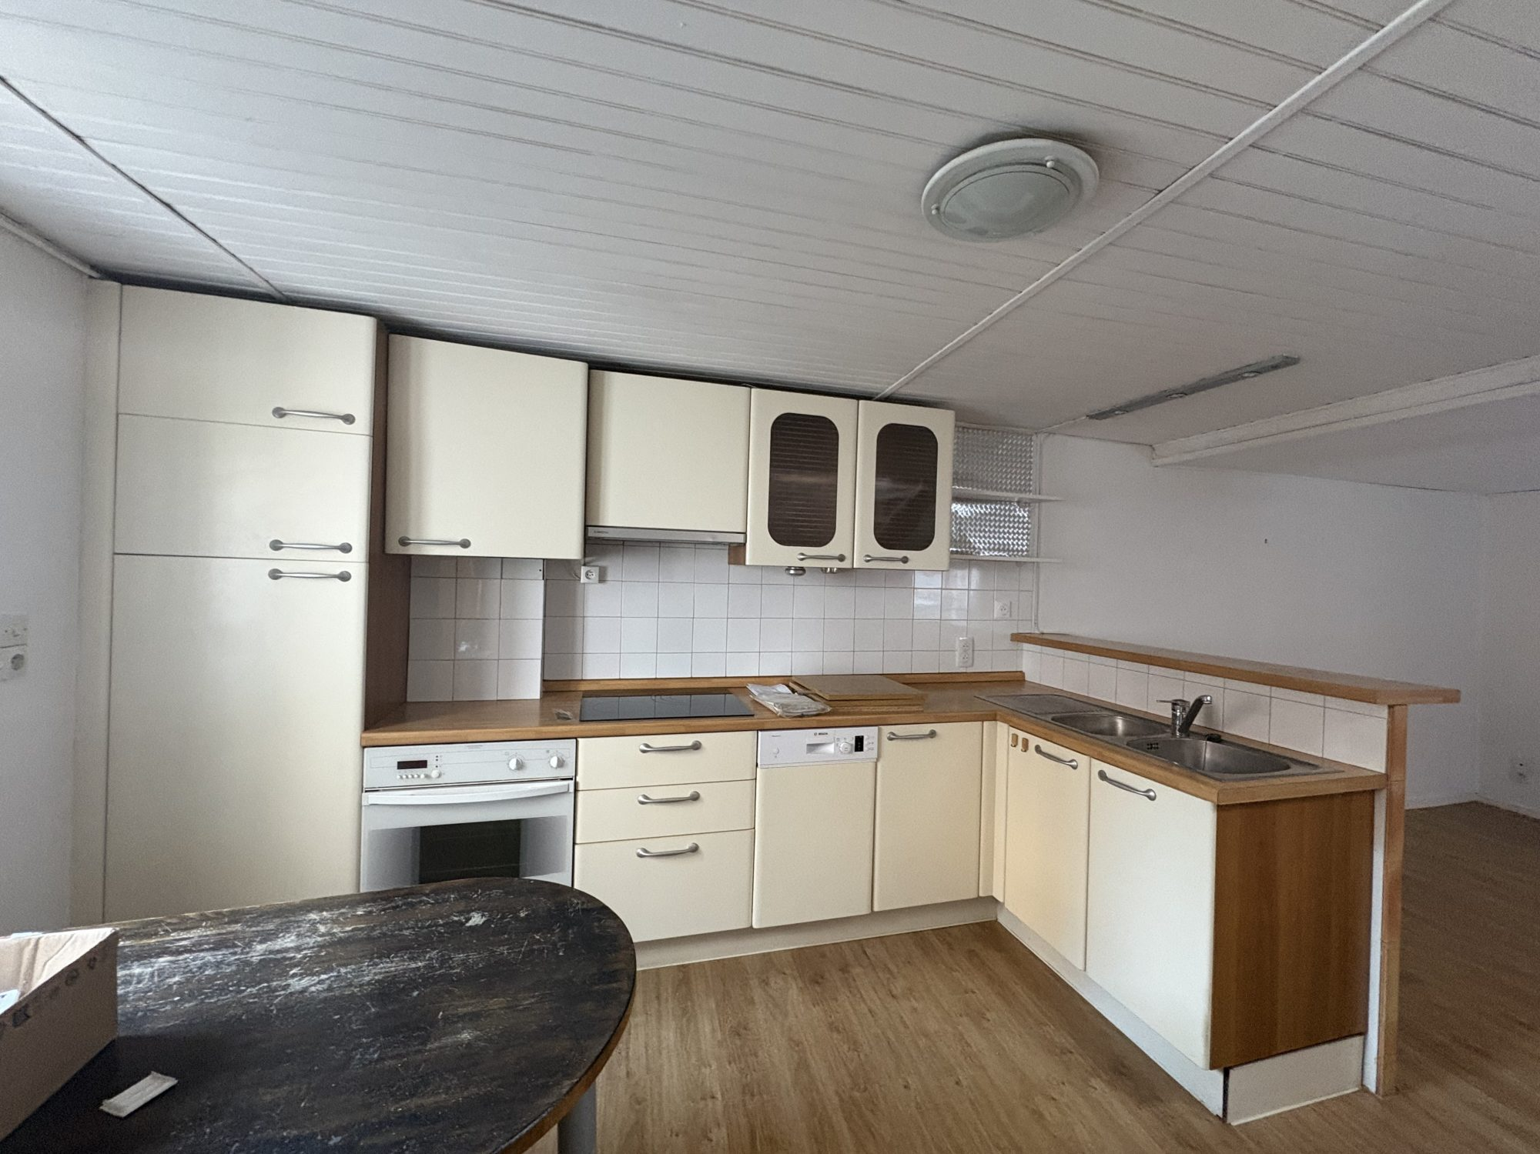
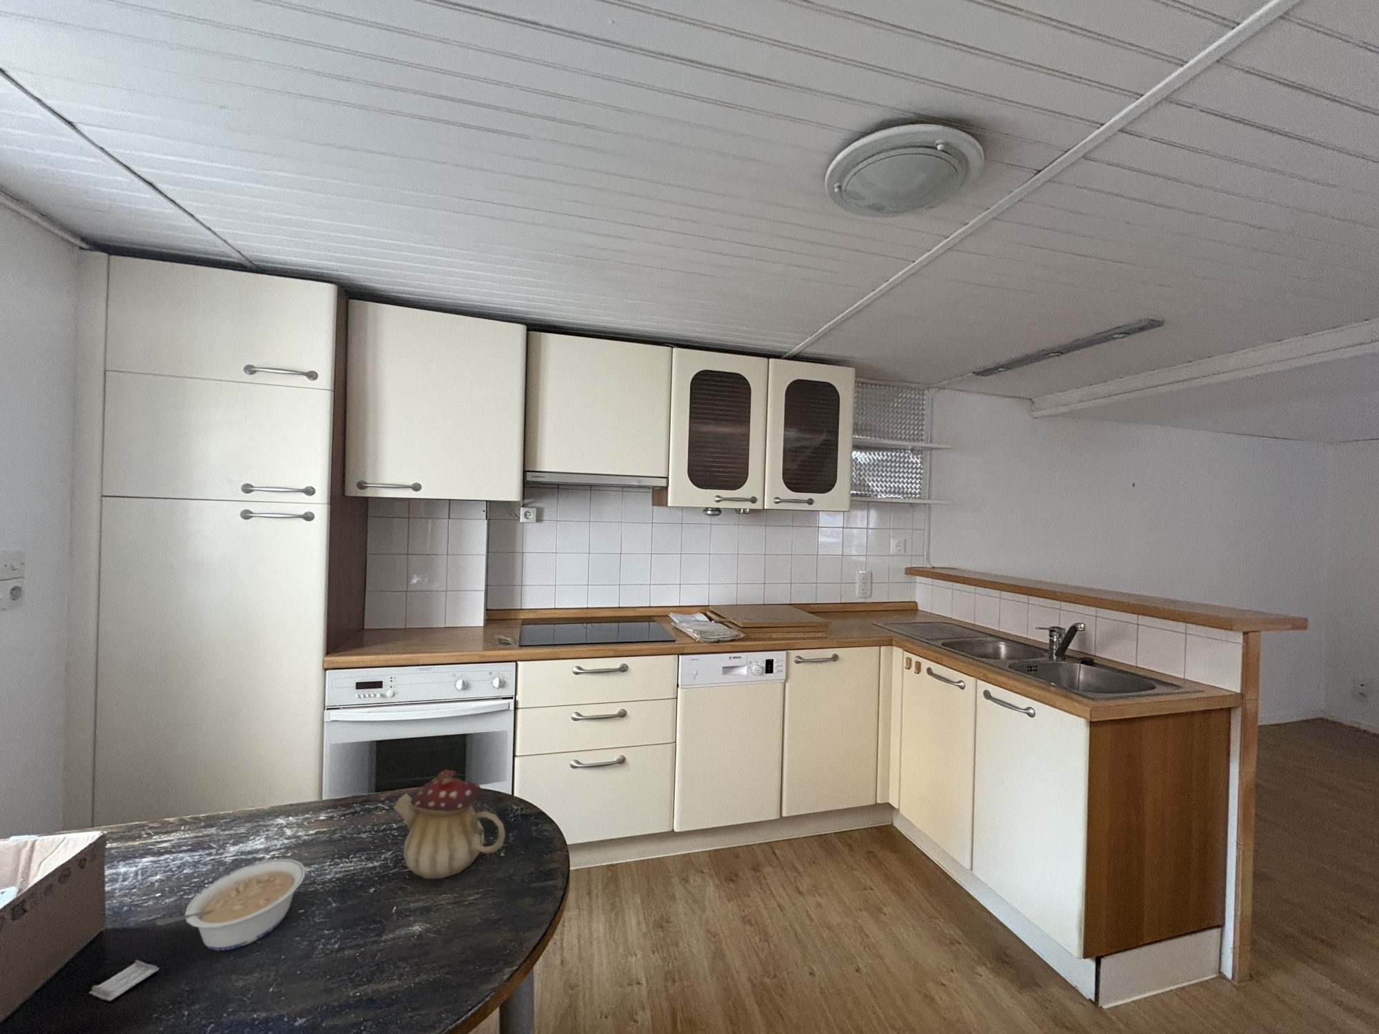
+ teapot [393,769,506,880]
+ legume [155,858,306,951]
